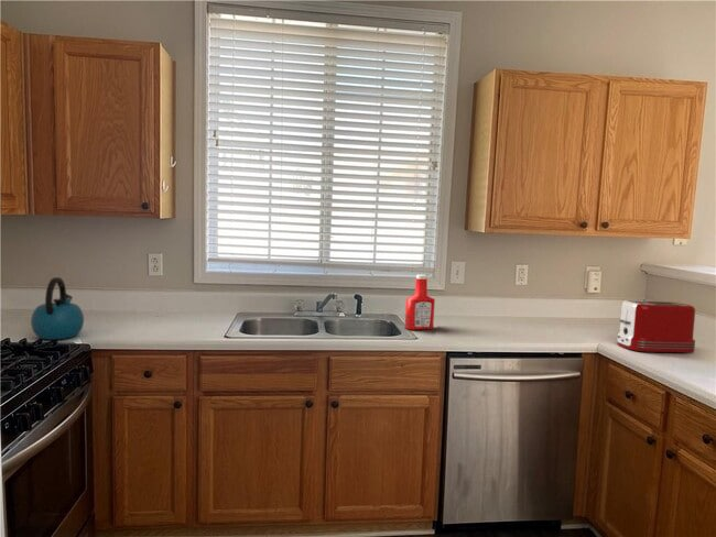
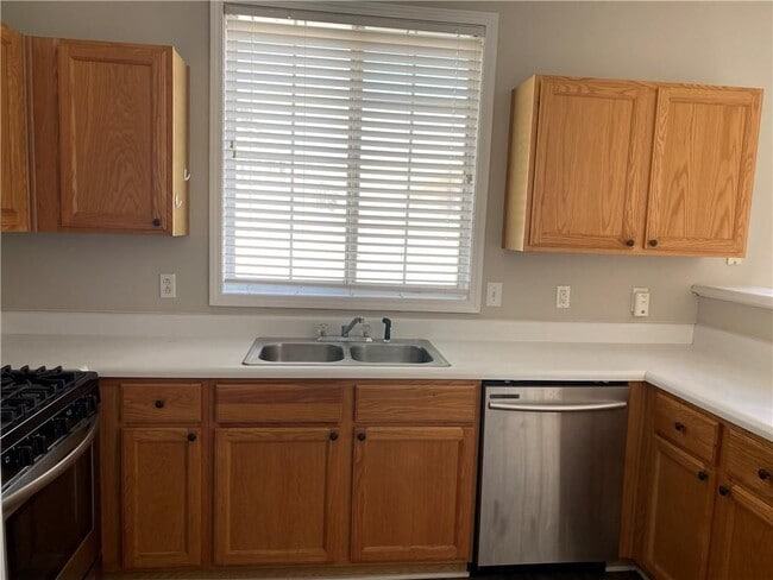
- toaster [616,299,696,353]
- kettle [30,276,85,340]
- soap bottle [404,274,436,331]
